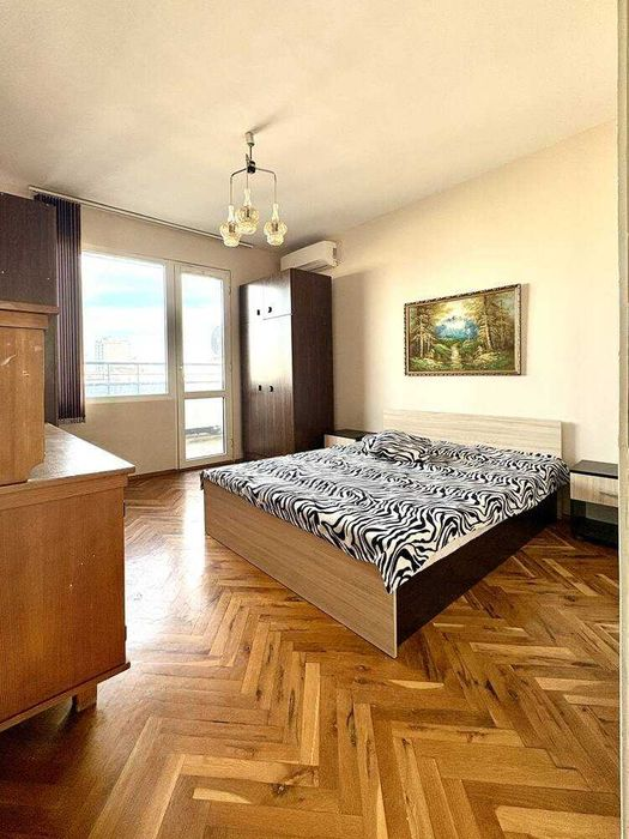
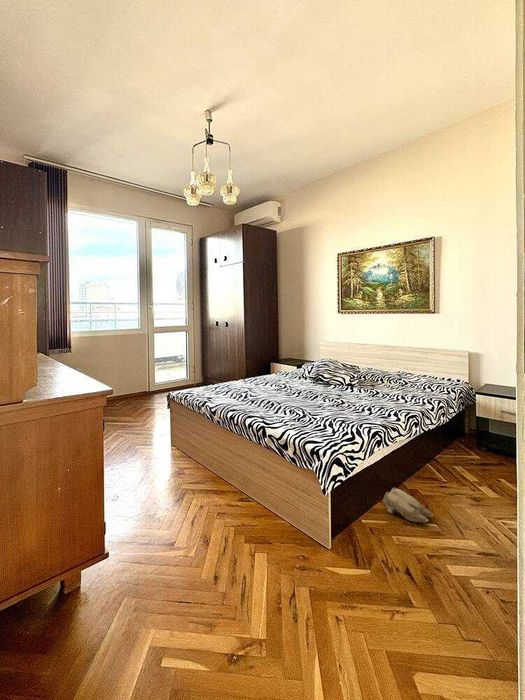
+ slippers [382,487,435,524]
